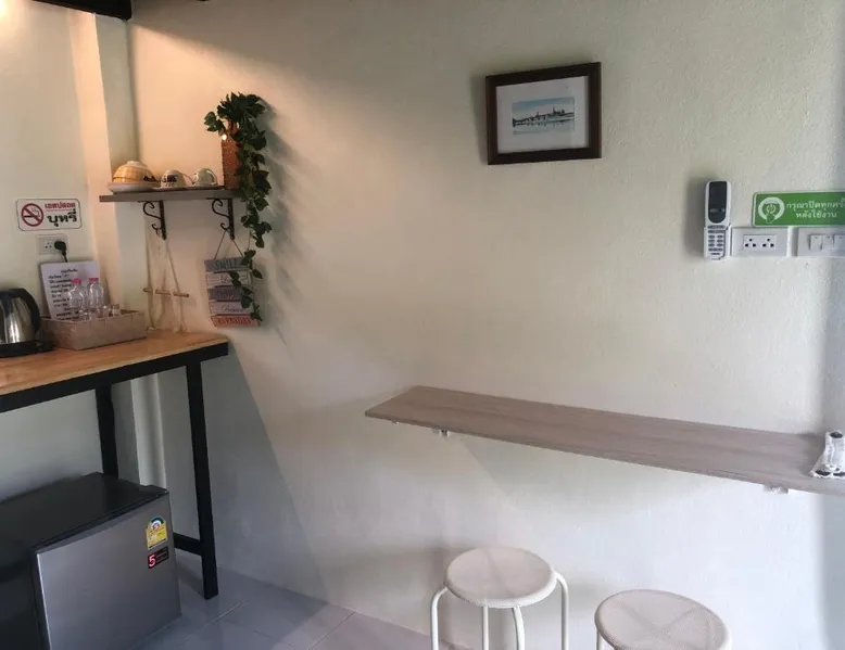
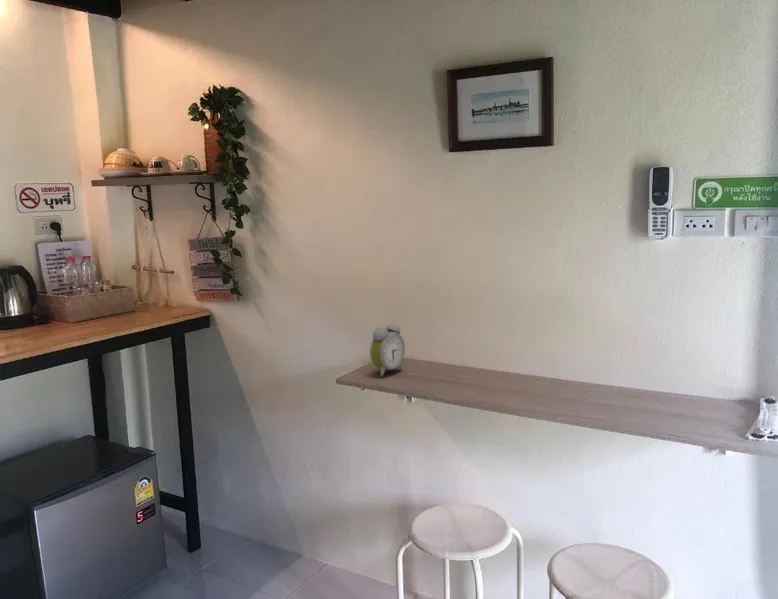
+ alarm clock [369,322,406,378]
